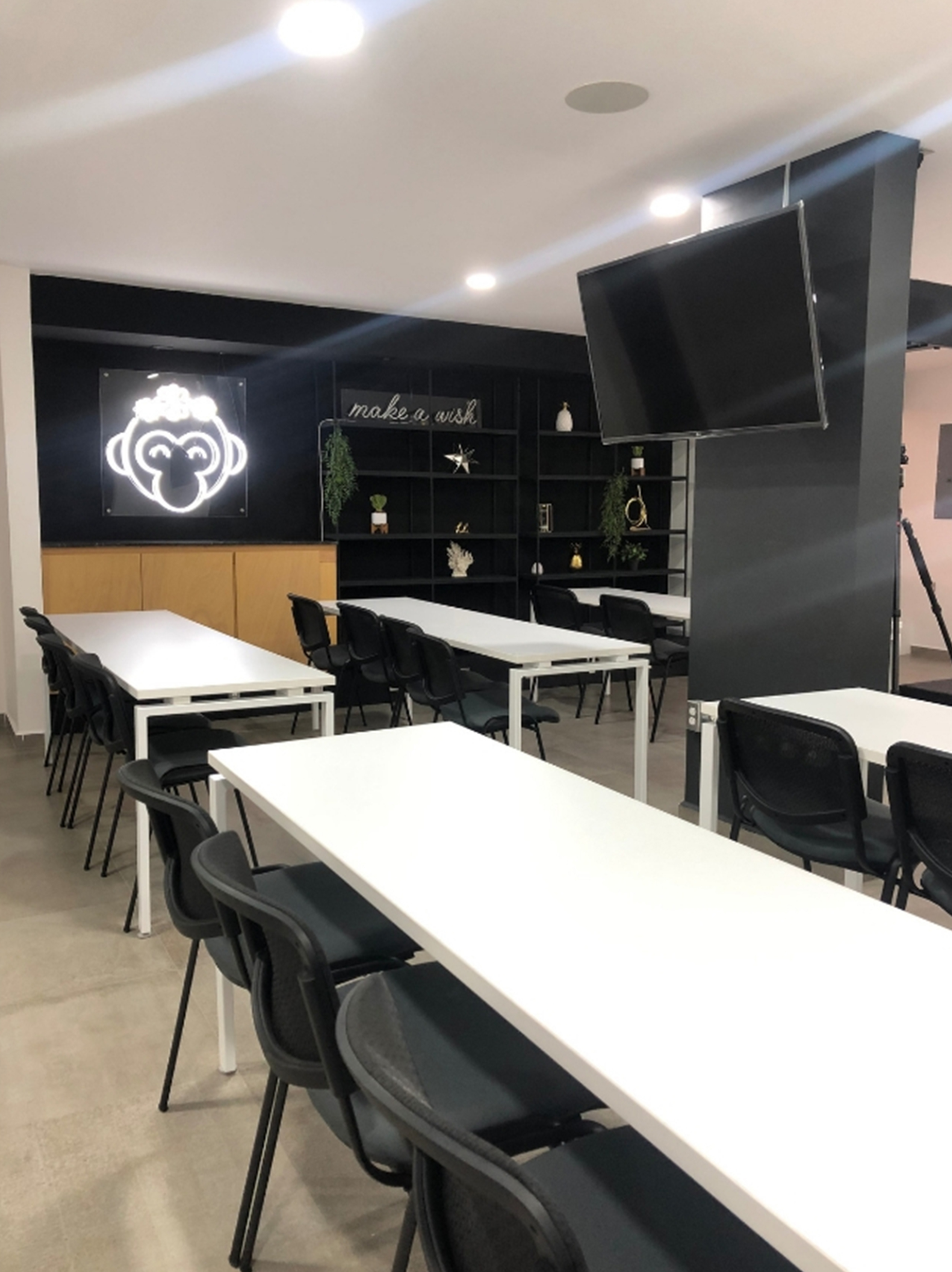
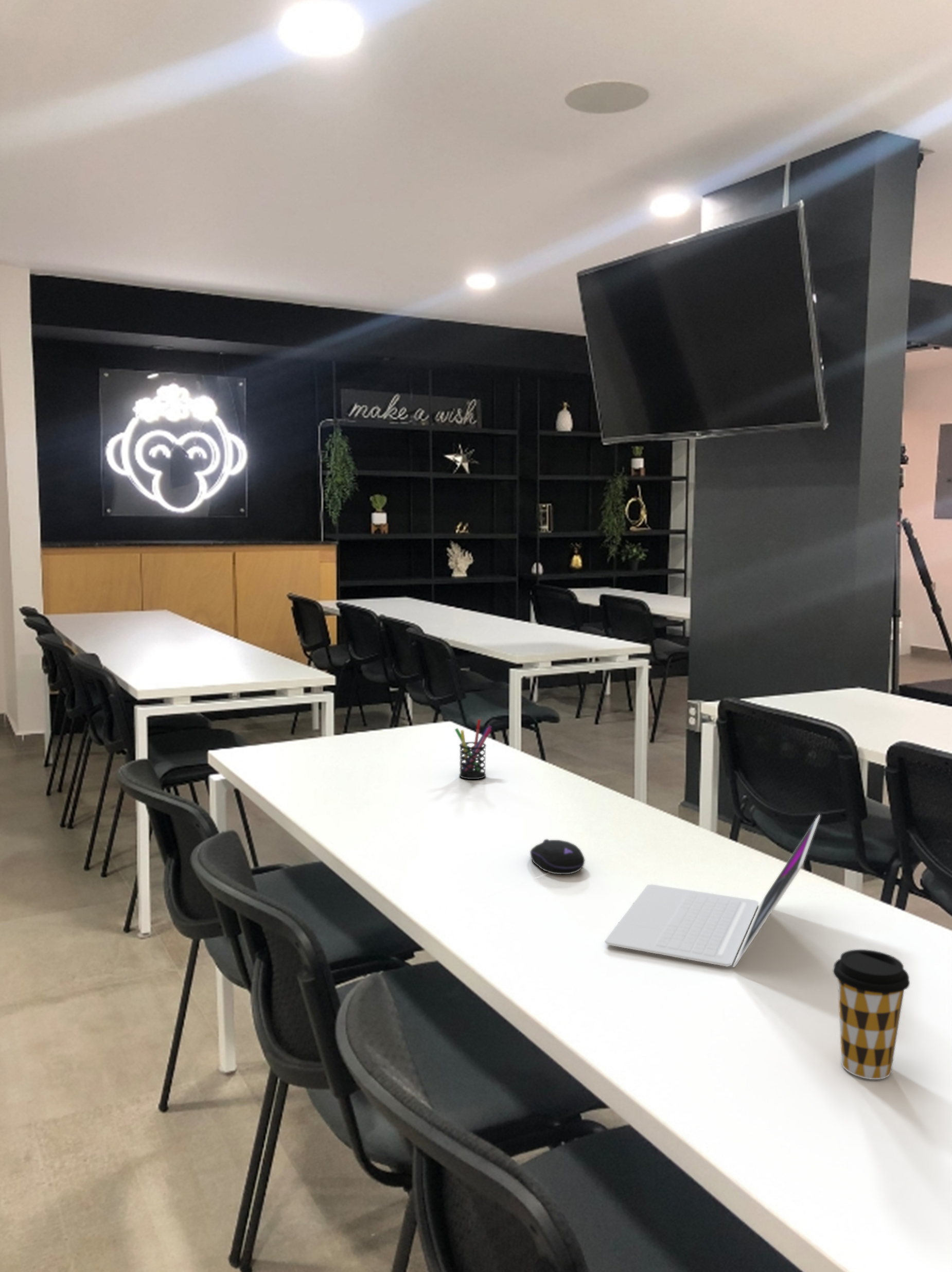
+ pen holder [454,719,492,780]
+ coffee cup [832,949,910,1080]
+ laptop [604,814,821,968]
+ computer mouse [530,839,586,875]
